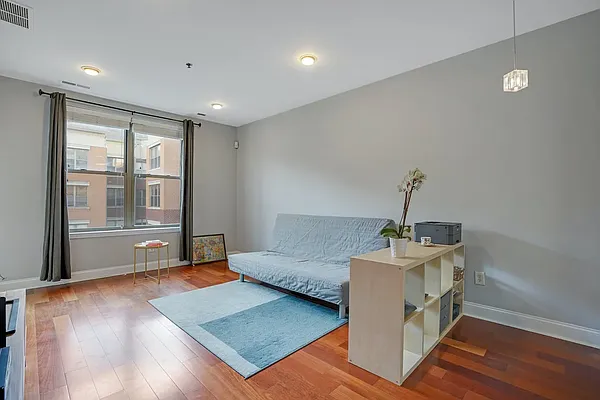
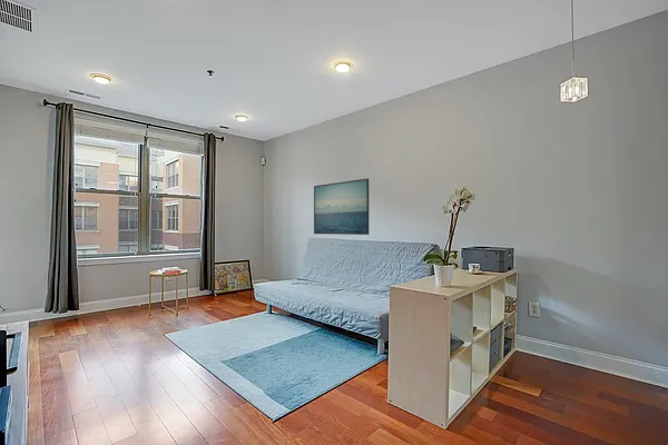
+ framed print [313,178,370,236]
